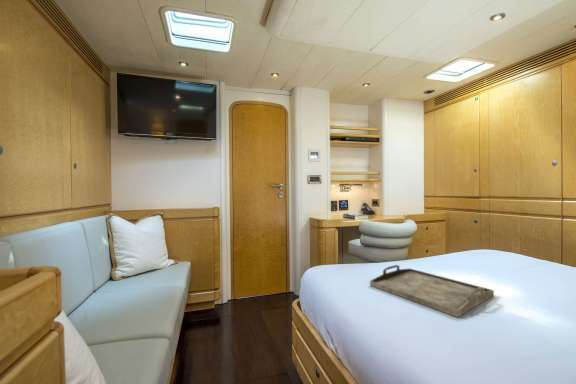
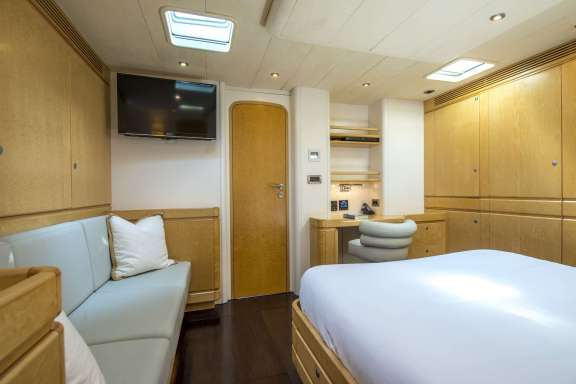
- serving tray [369,264,495,318]
